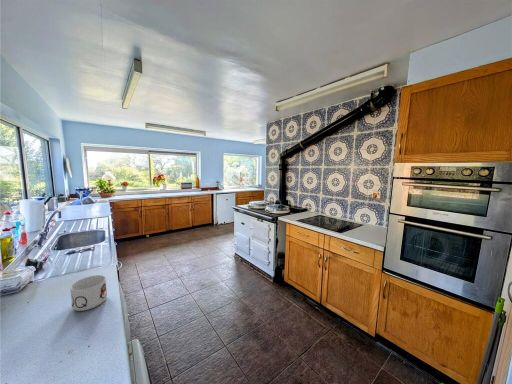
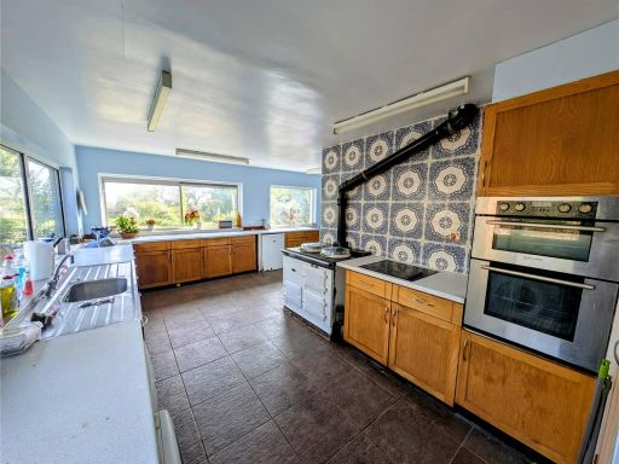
- mug [69,274,108,312]
